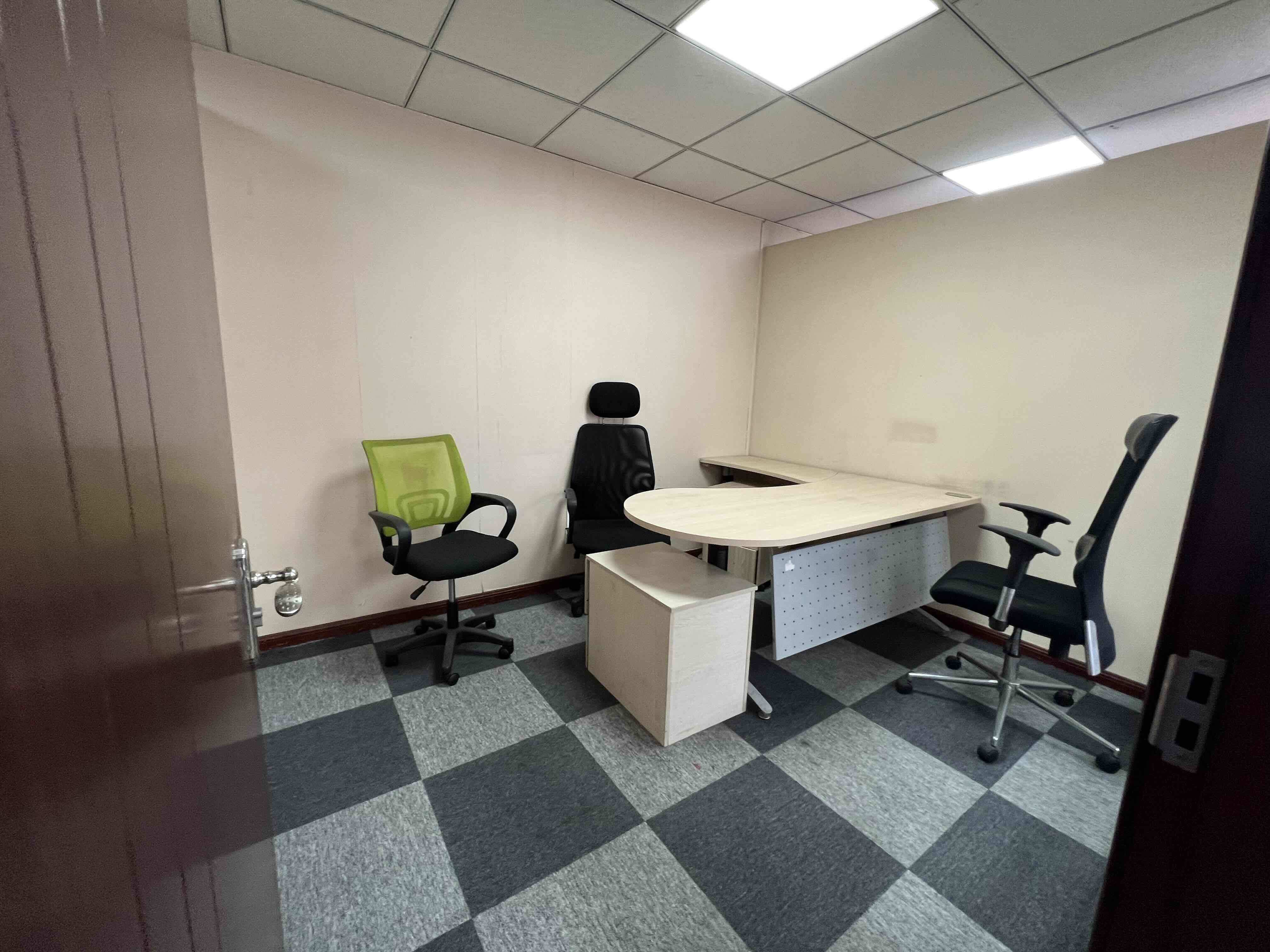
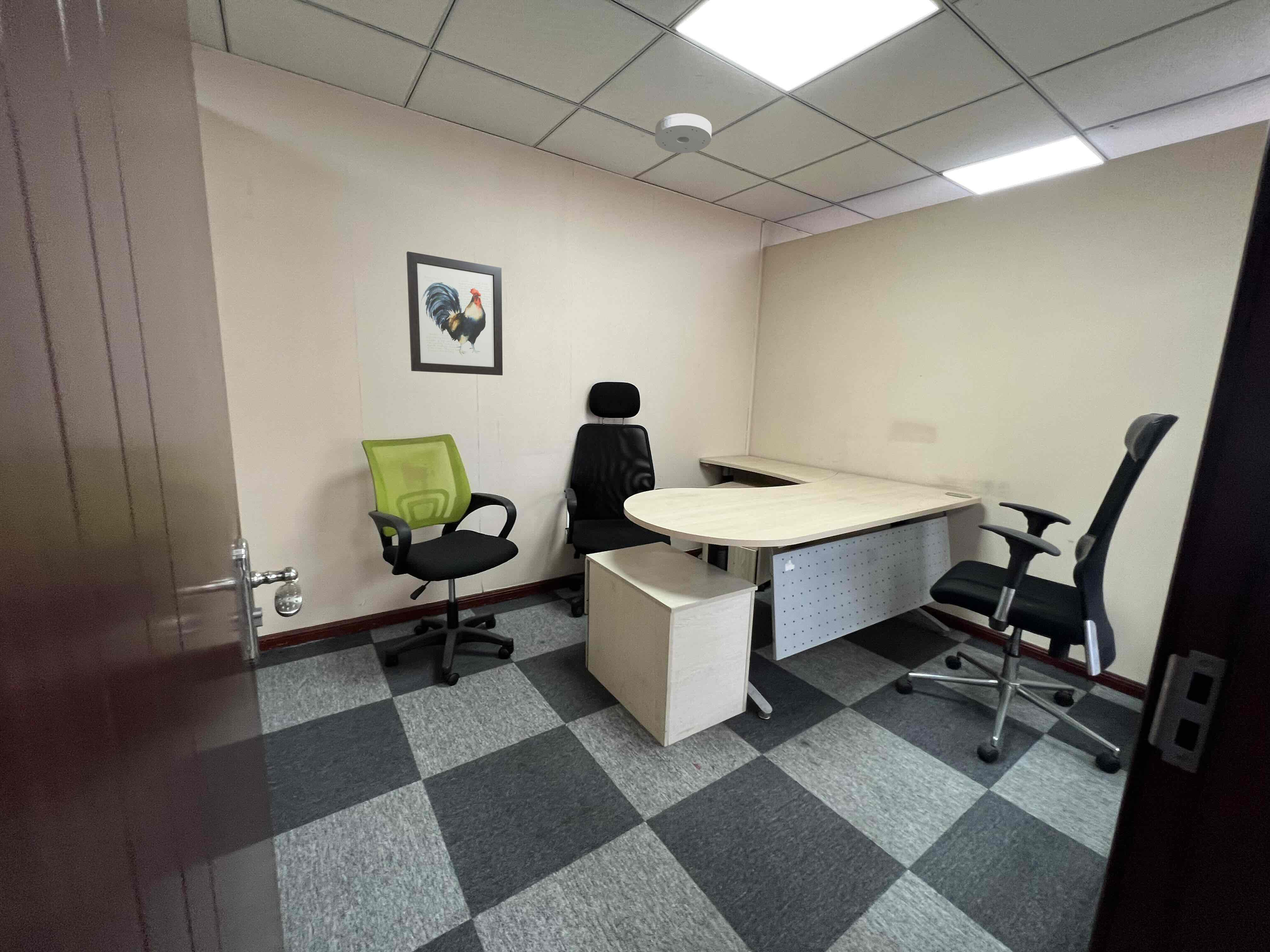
+ wall art [406,251,503,376]
+ smoke detector [655,113,712,153]
